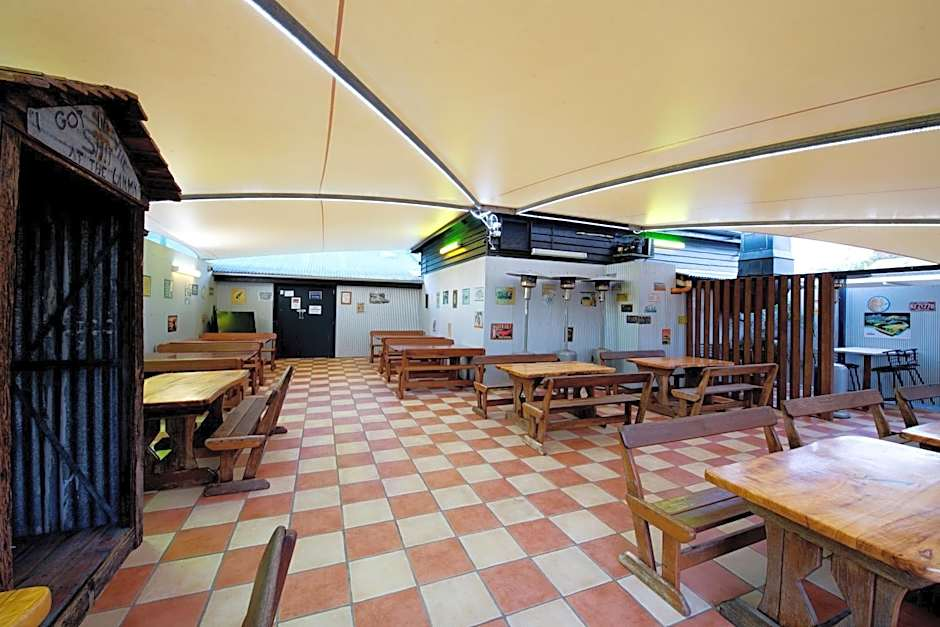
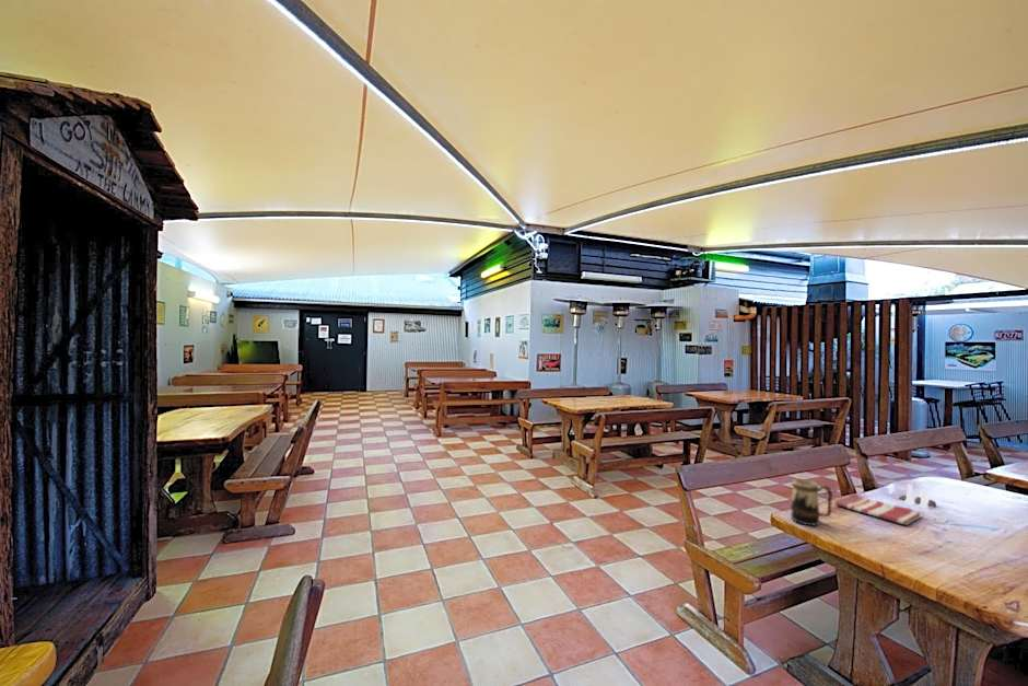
+ dish towel [834,492,922,526]
+ salt and pepper shaker set [898,484,937,509]
+ beer mug [790,478,833,526]
